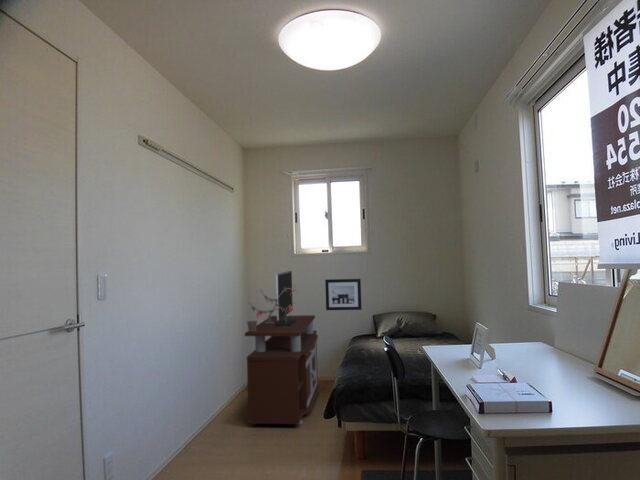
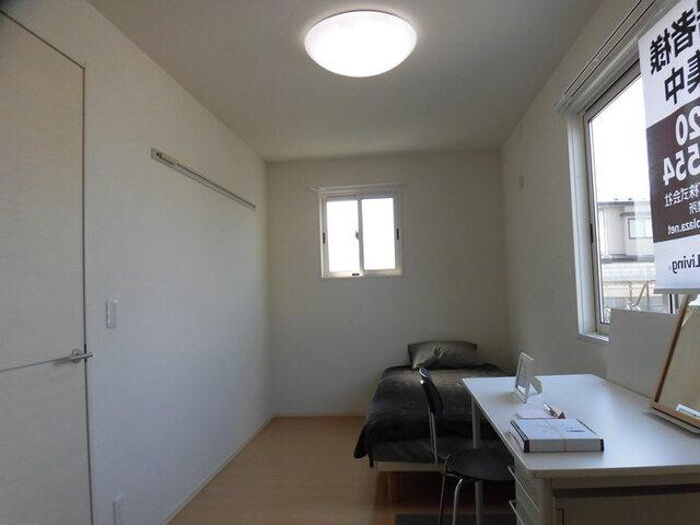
- tv stand [244,270,320,425]
- wall art [324,278,362,311]
- potted plant [246,282,299,331]
